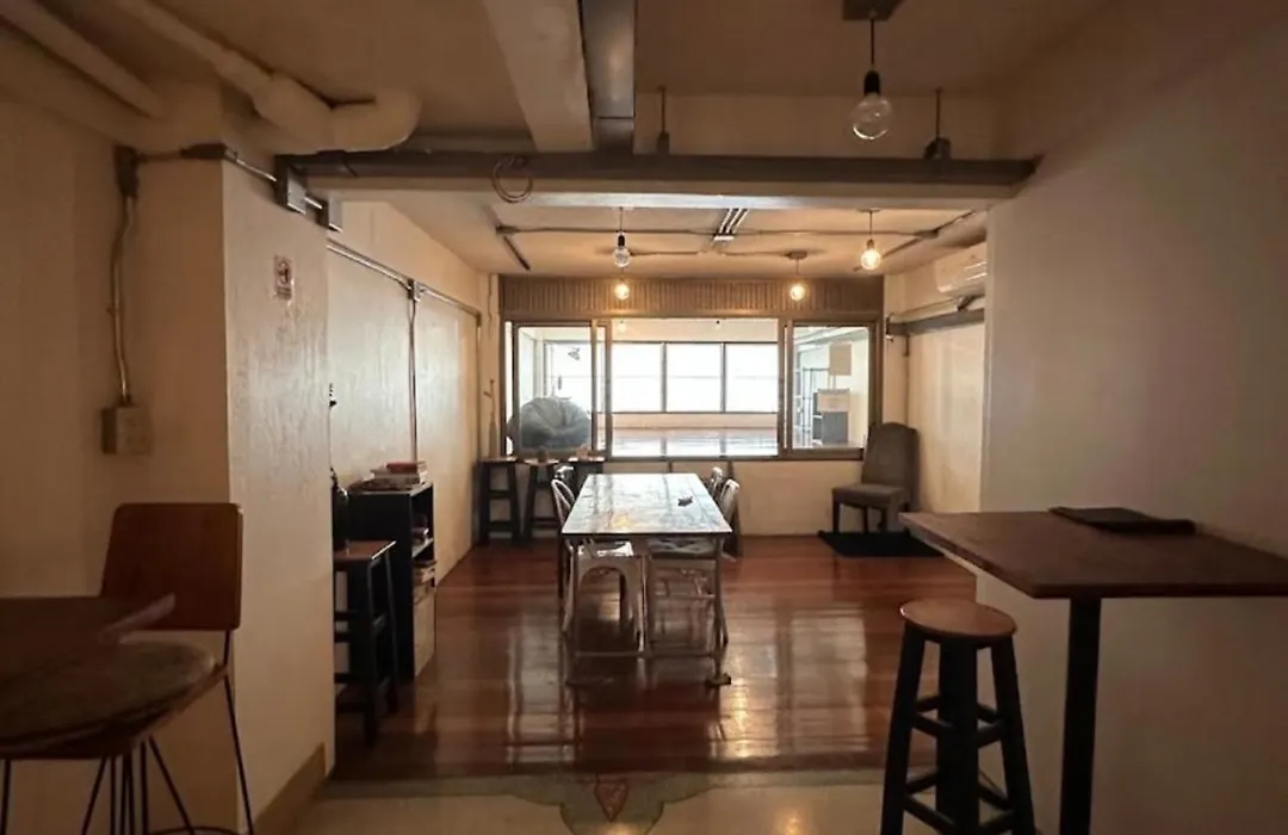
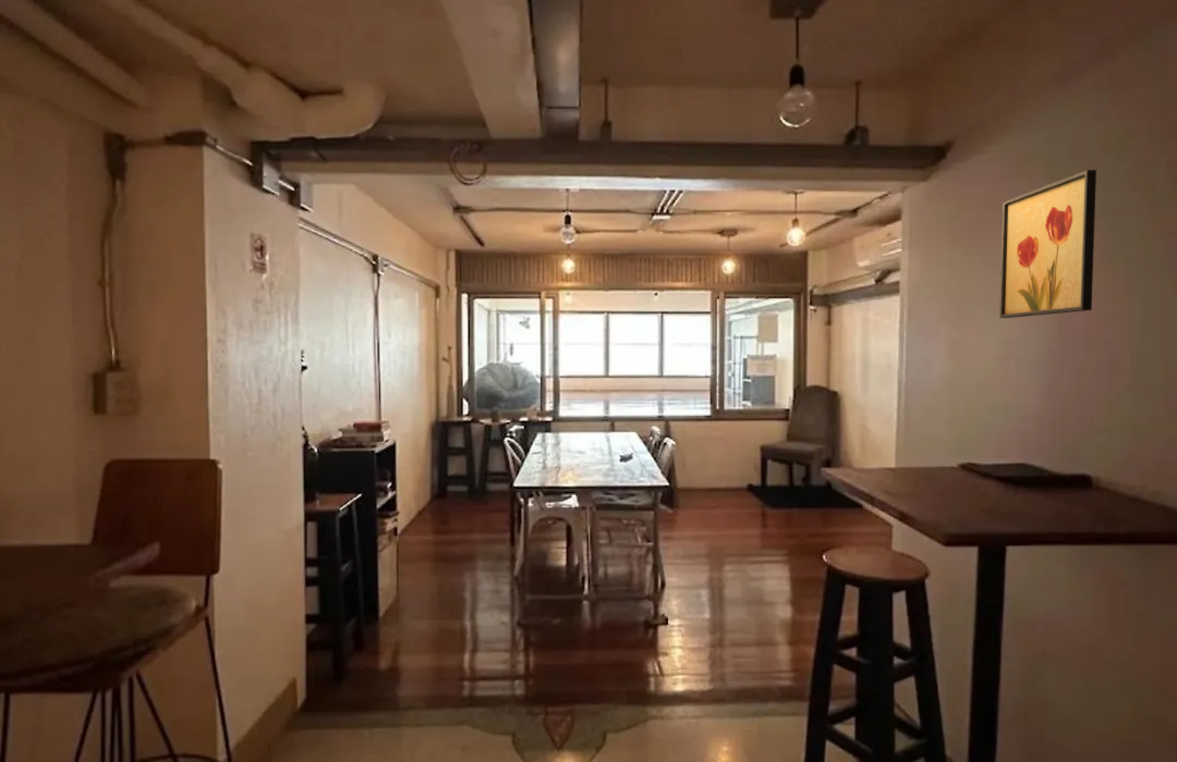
+ wall art [998,169,1097,319]
